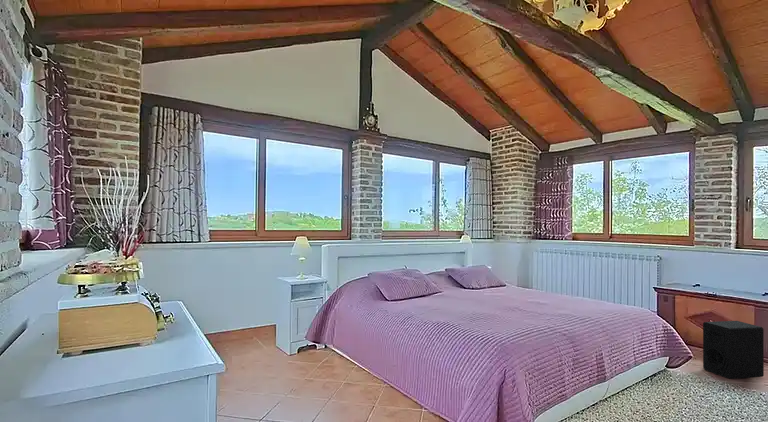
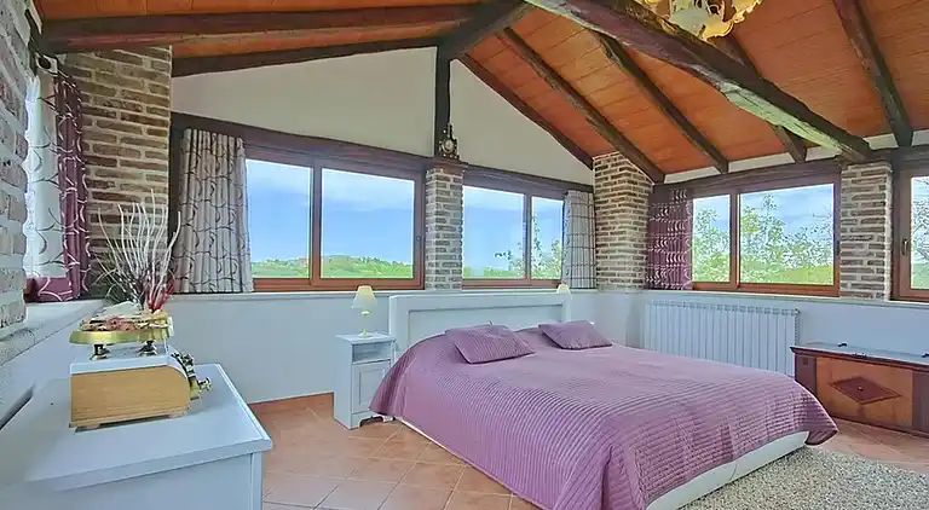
- speaker [702,320,765,380]
